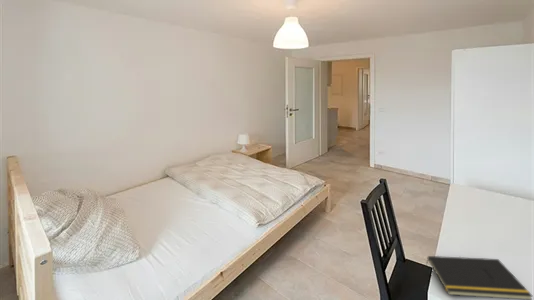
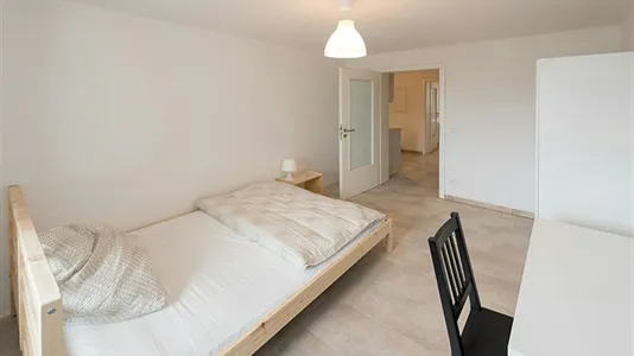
- notepad [424,255,534,300]
